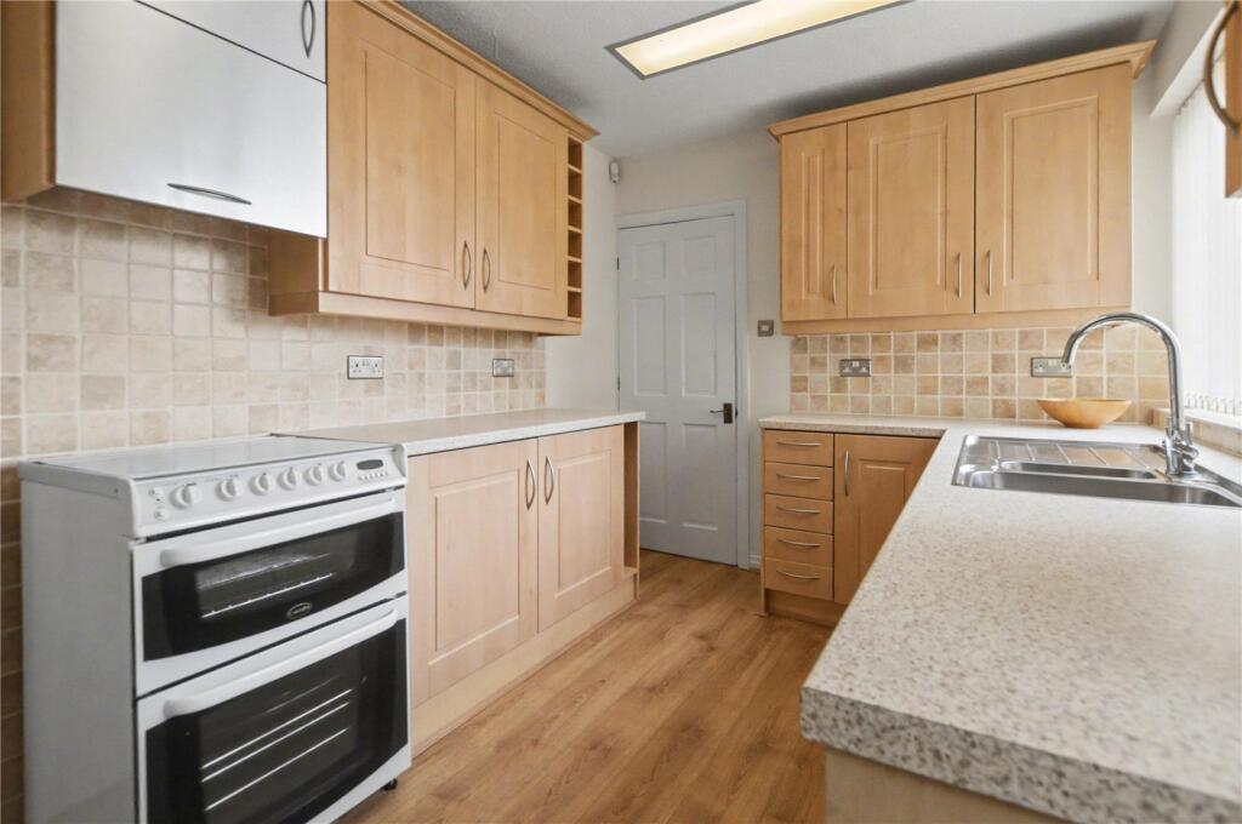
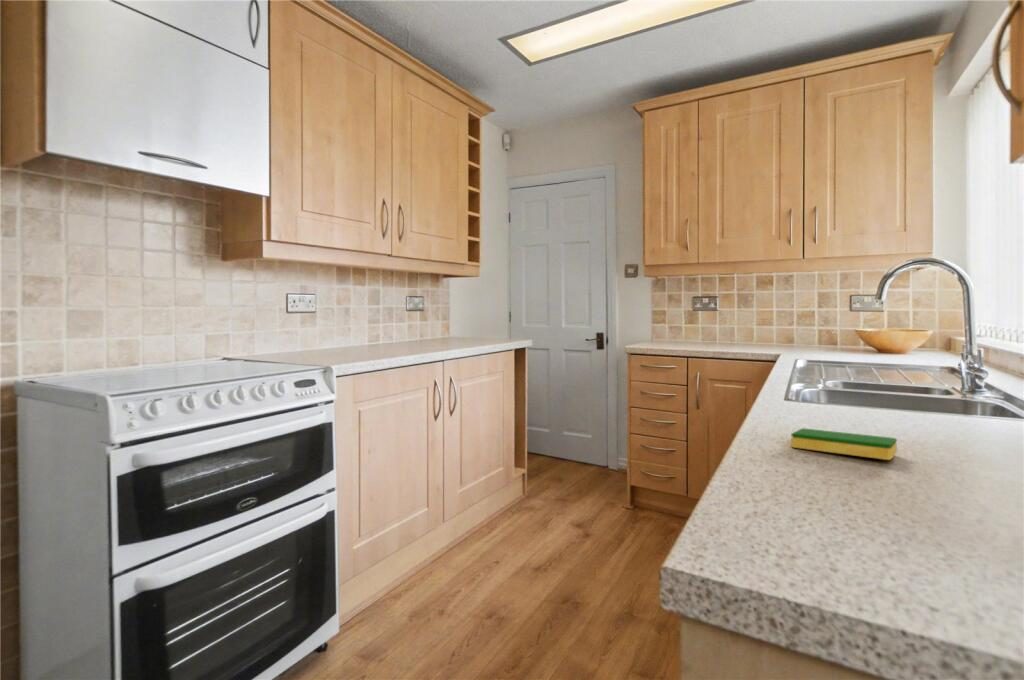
+ dish sponge [790,427,898,461]
